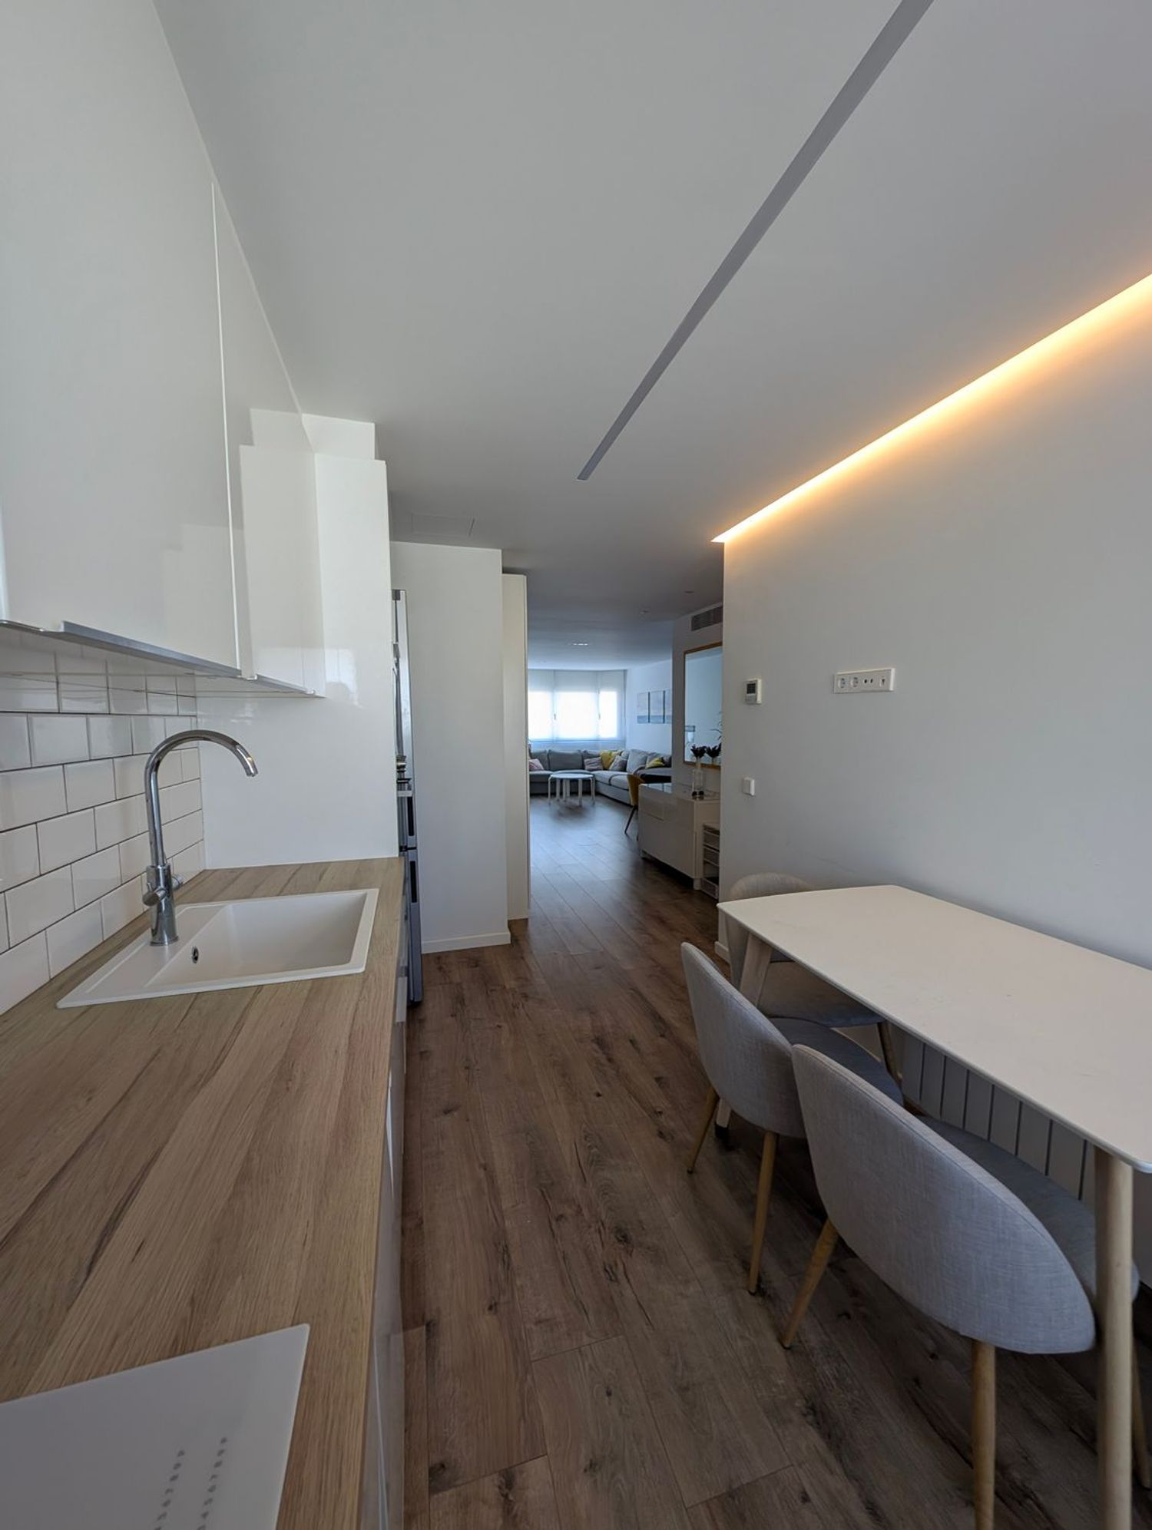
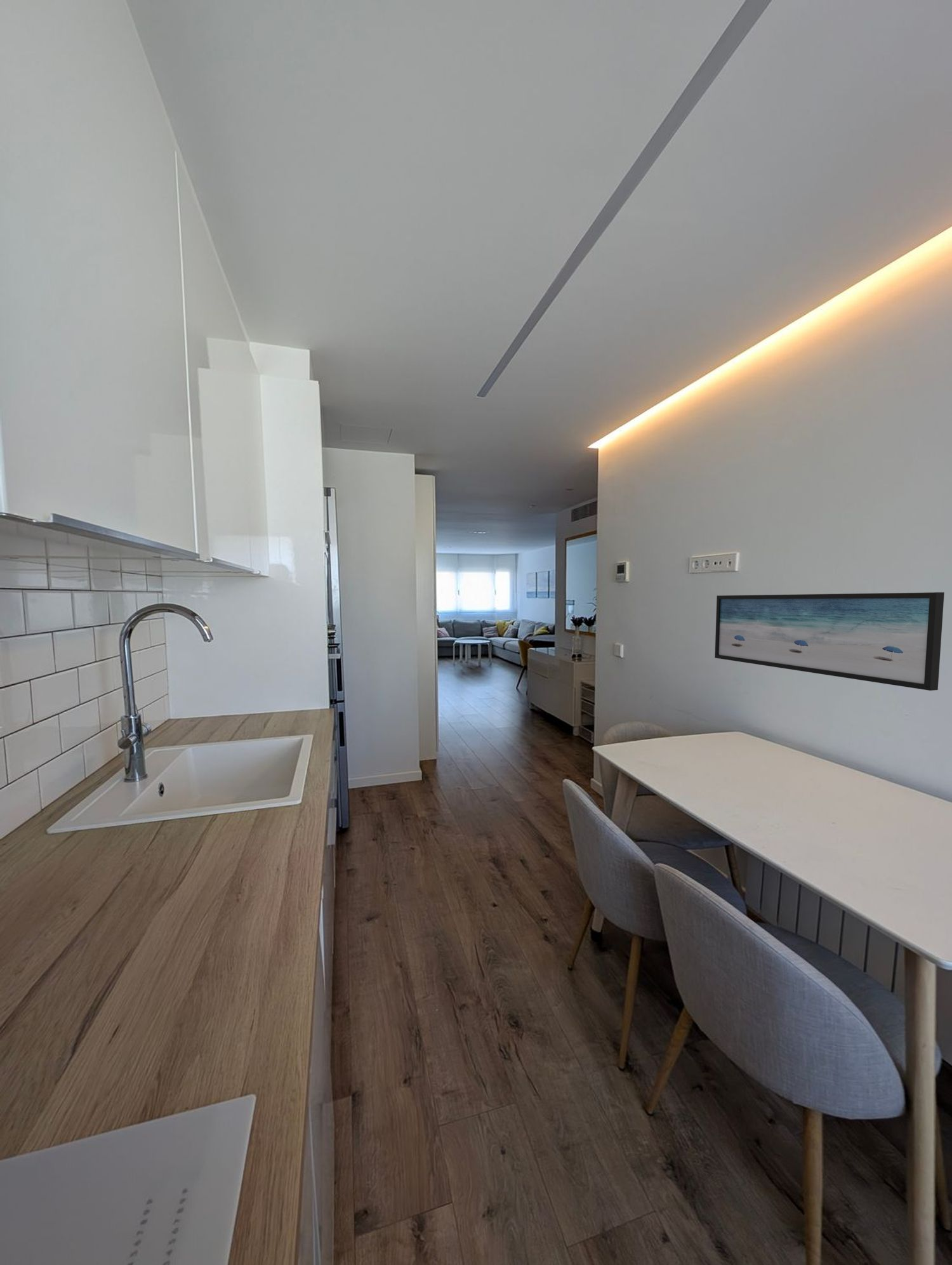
+ wall art [714,592,945,691]
